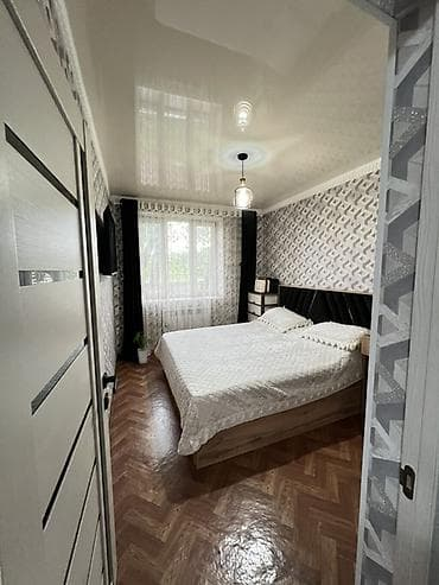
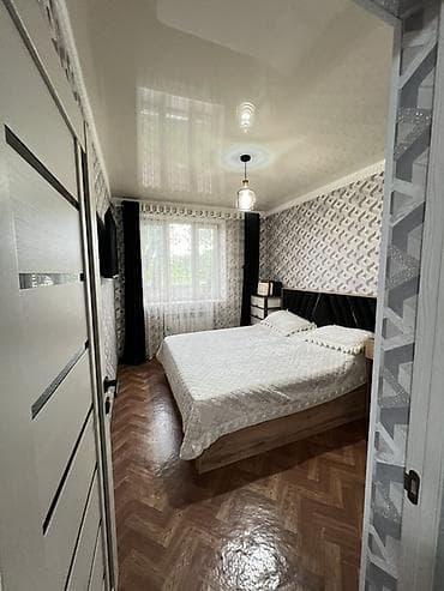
- house plant [133,328,155,364]
